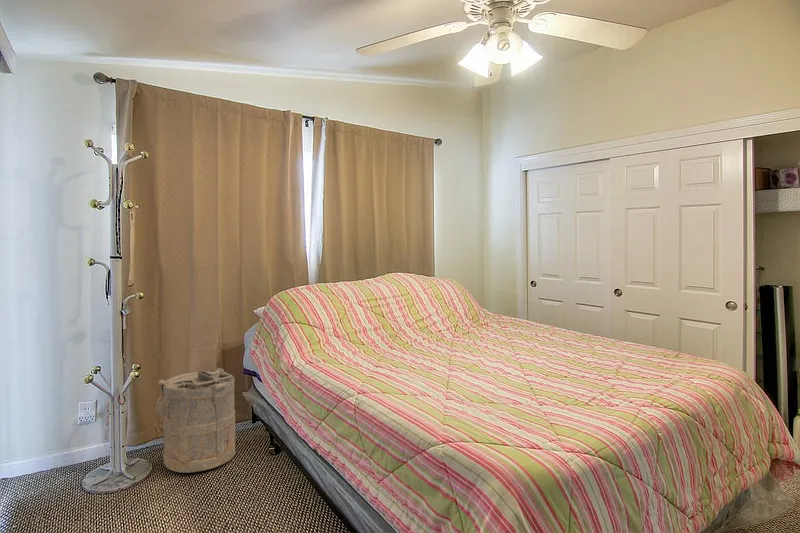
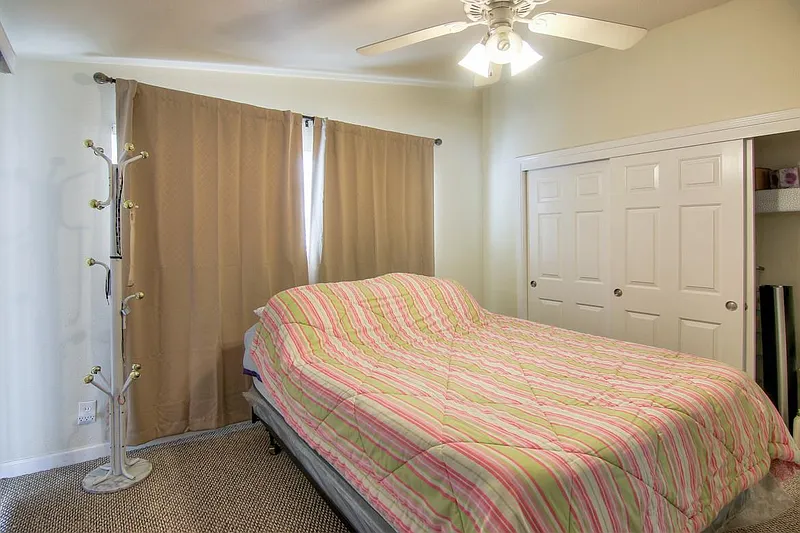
- laundry hamper [154,367,236,474]
